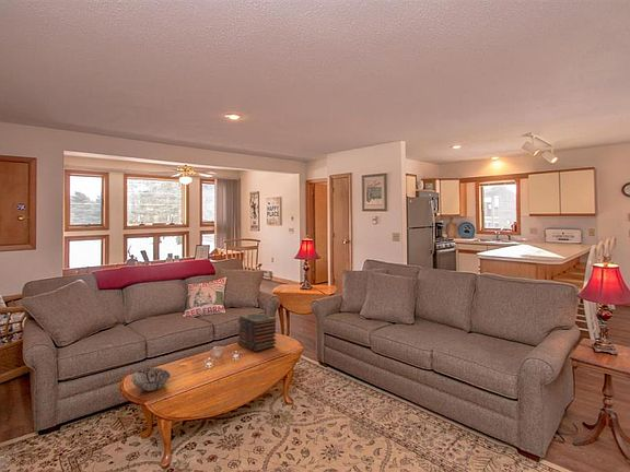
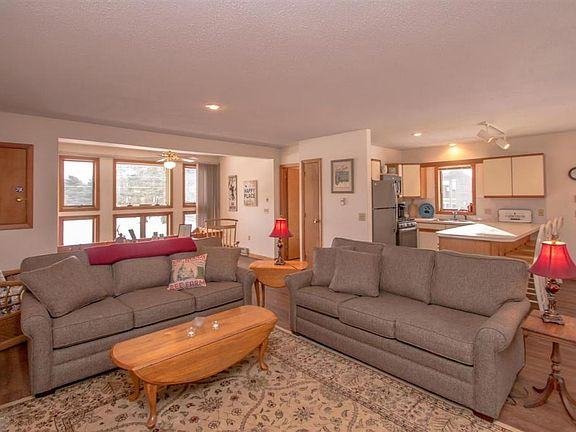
- decorative bowl [130,366,172,392]
- book stack [236,312,278,353]
